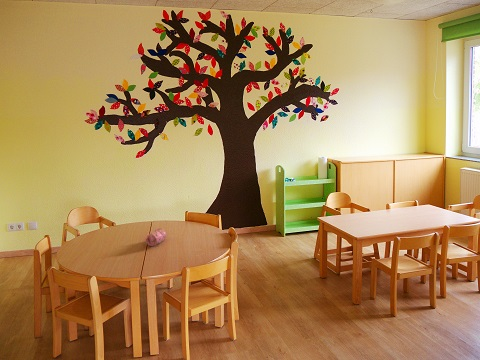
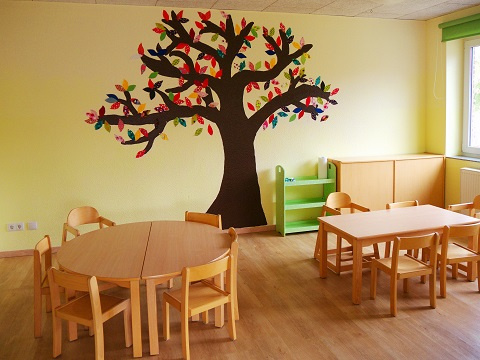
- pencil case [145,228,167,247]
